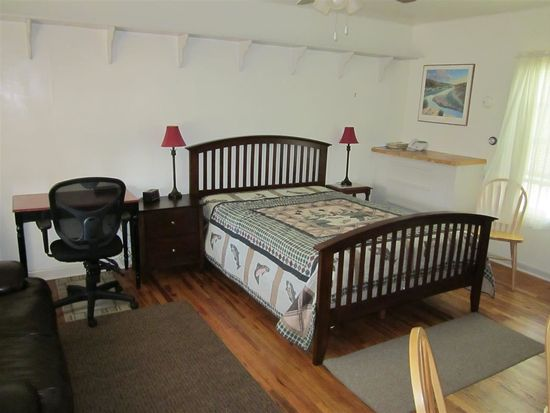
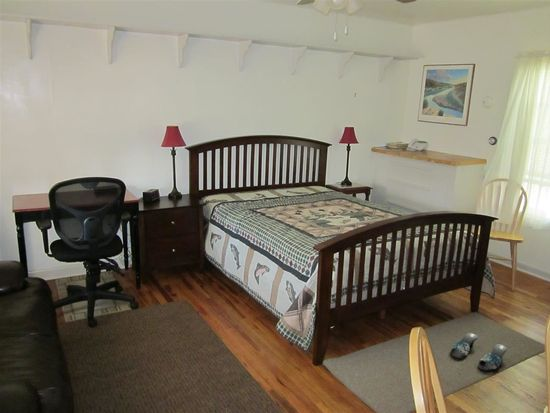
+ slippers [450,332,508,372]
